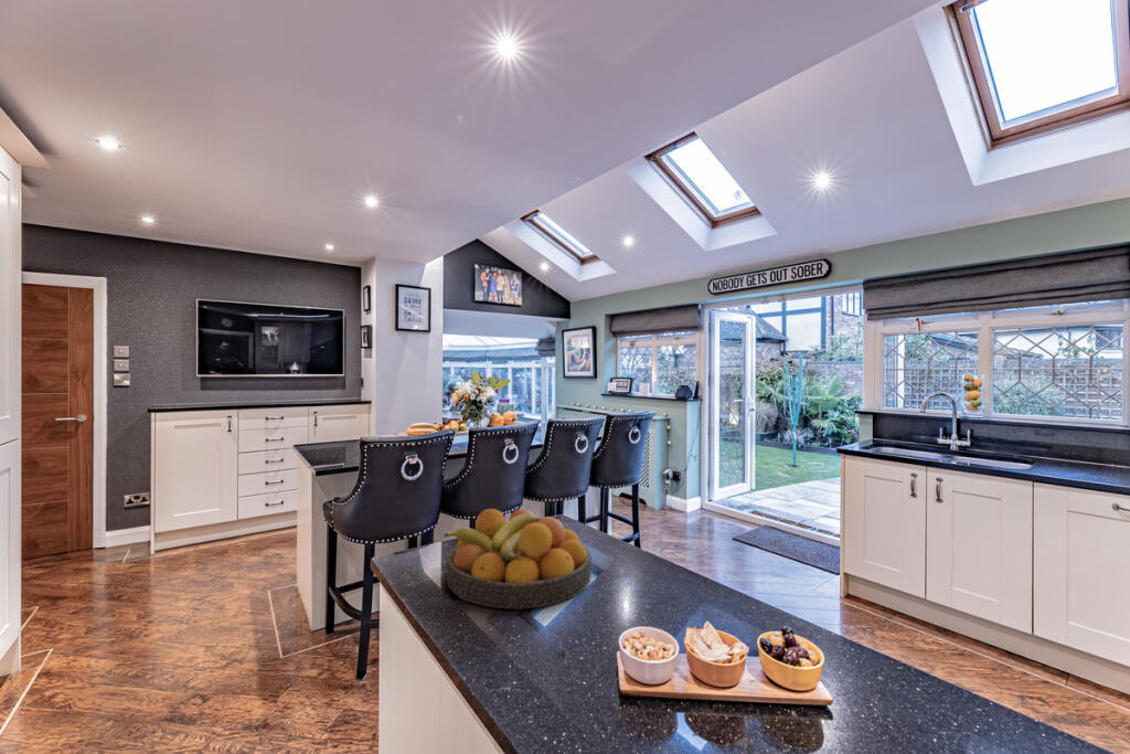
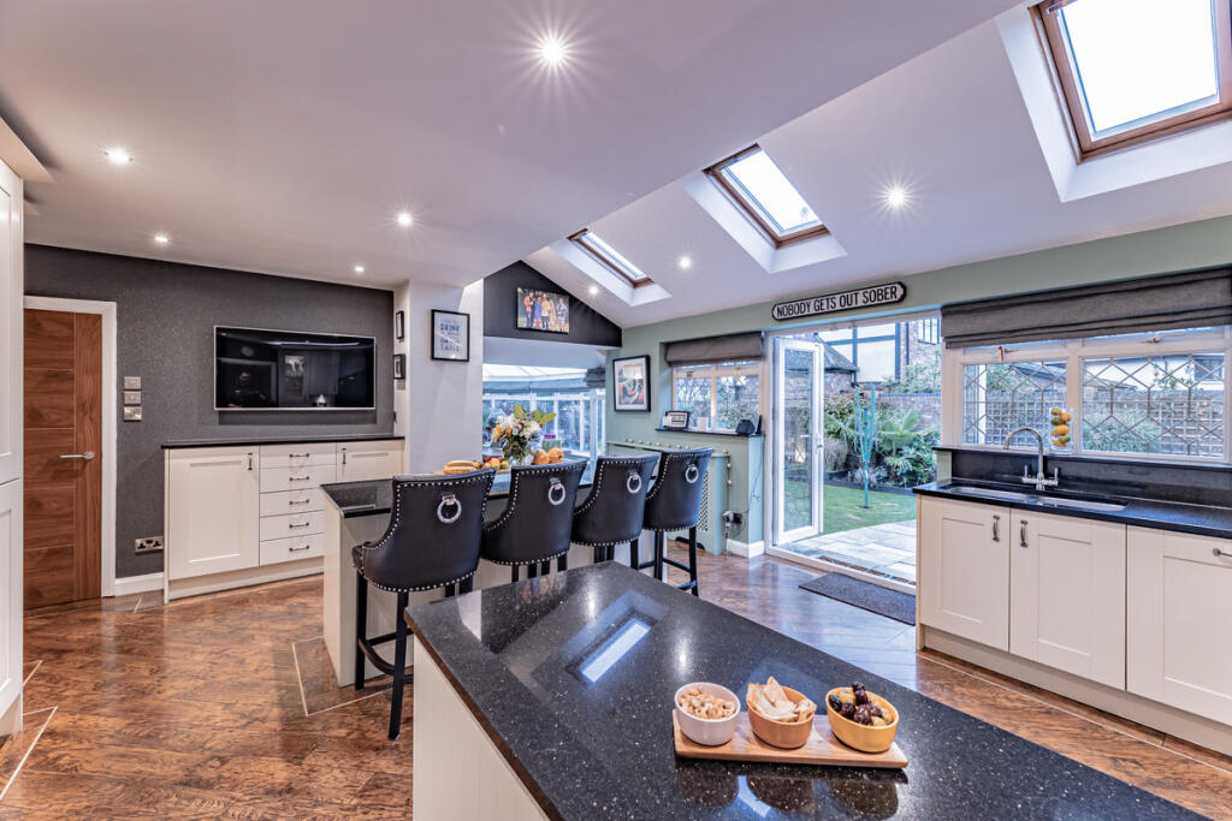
- fruit bowl [443,508,593,610]
